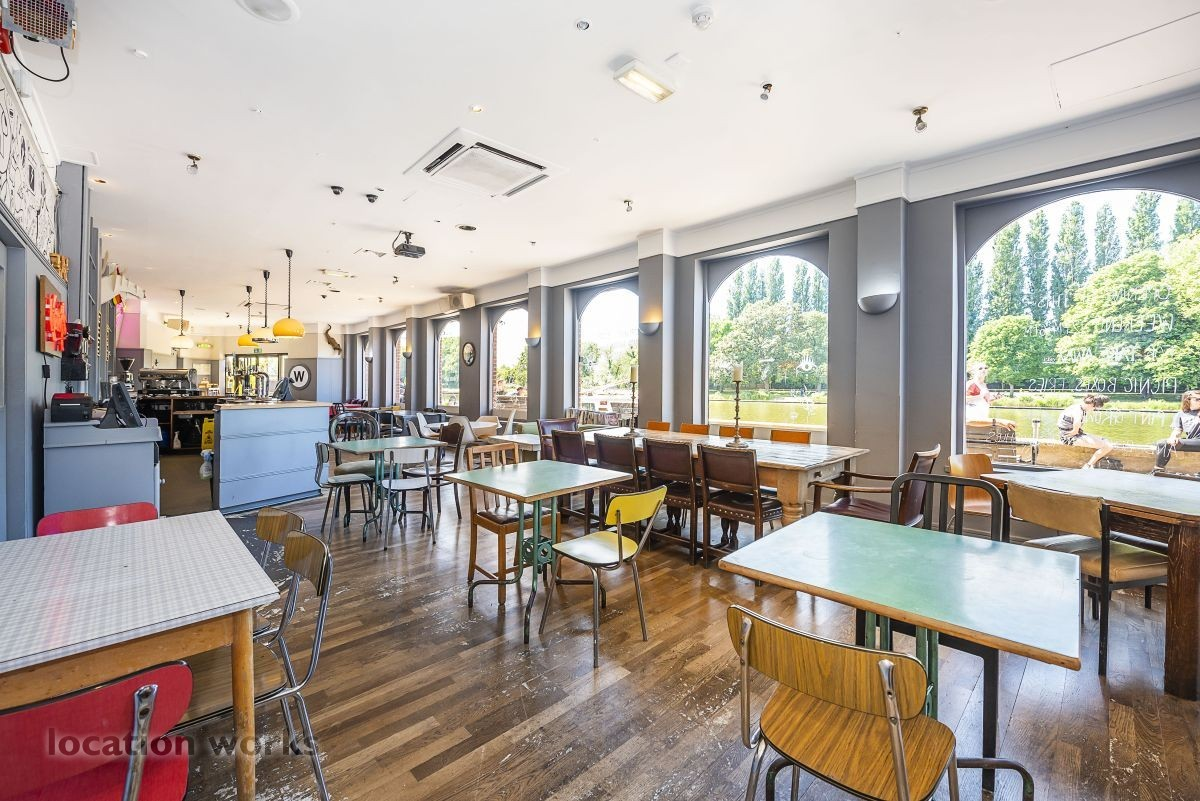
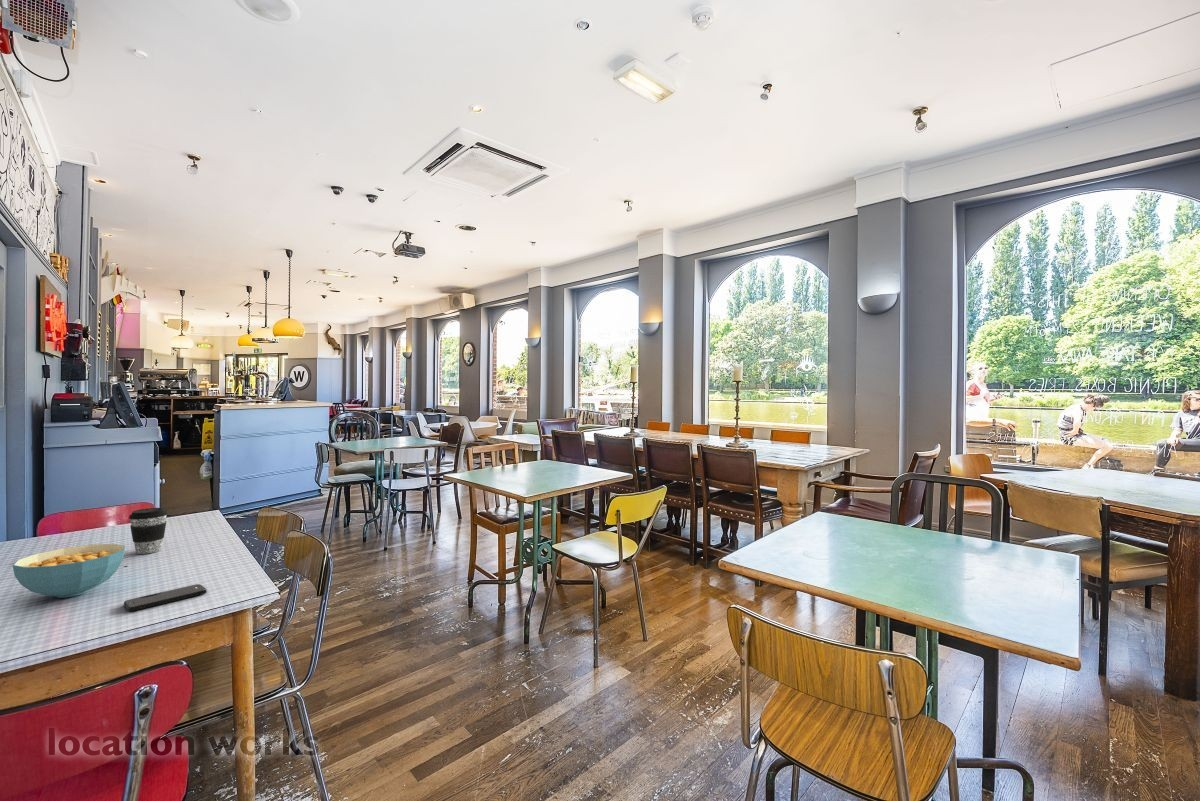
+ coffee cup [128,507,168,555]
+ cereal bowl [12,543,126,599]
+ smartphone [123,583,208,612]
